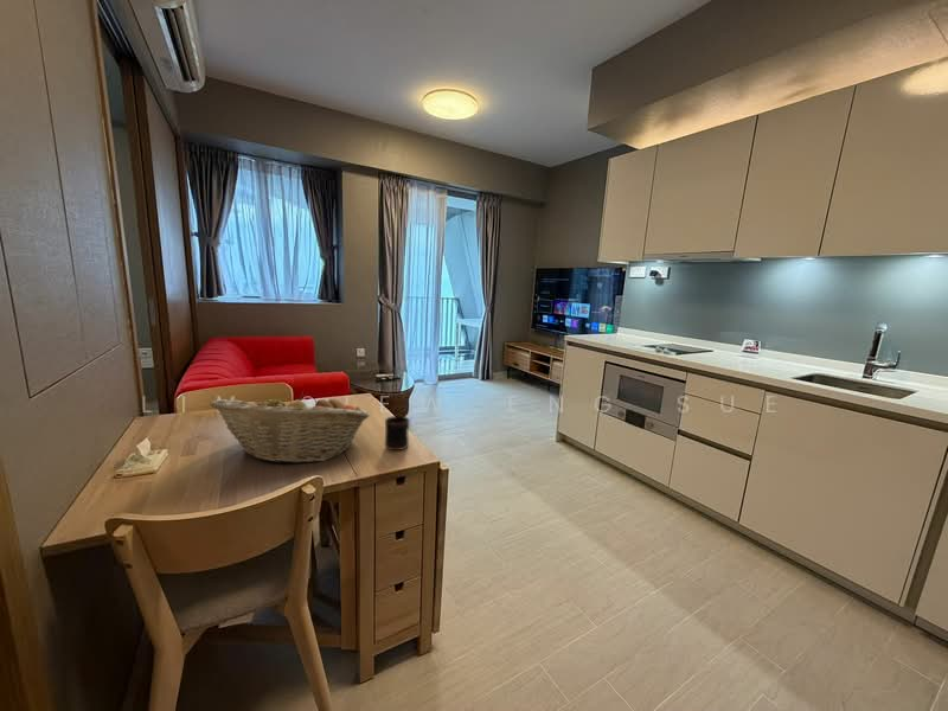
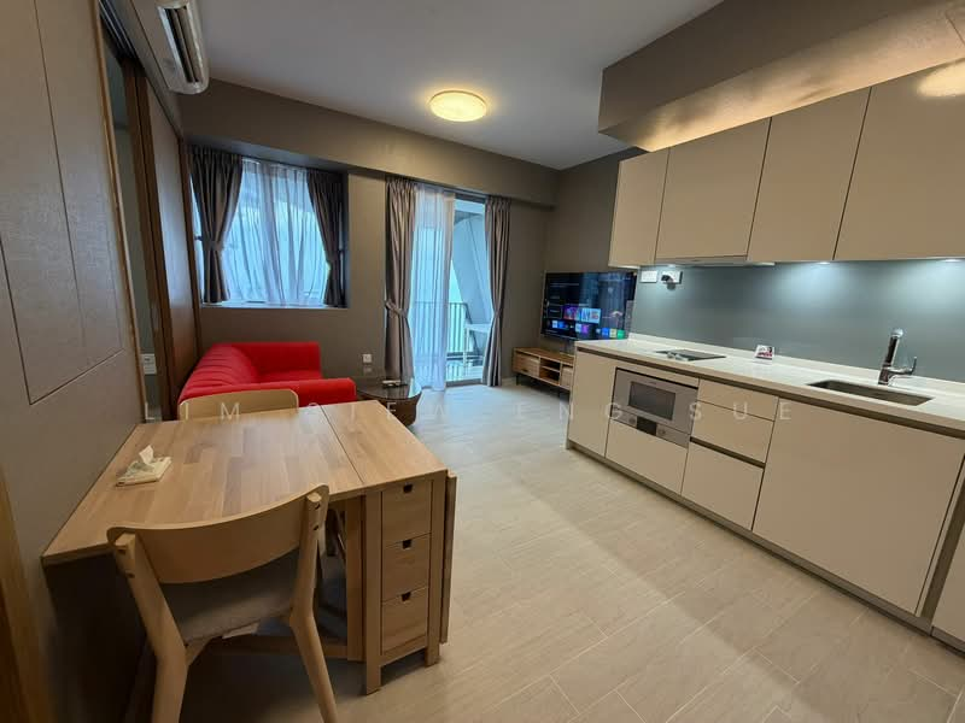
- mug [384,415,410,451]
- fruit basket [209,391,371,465]
